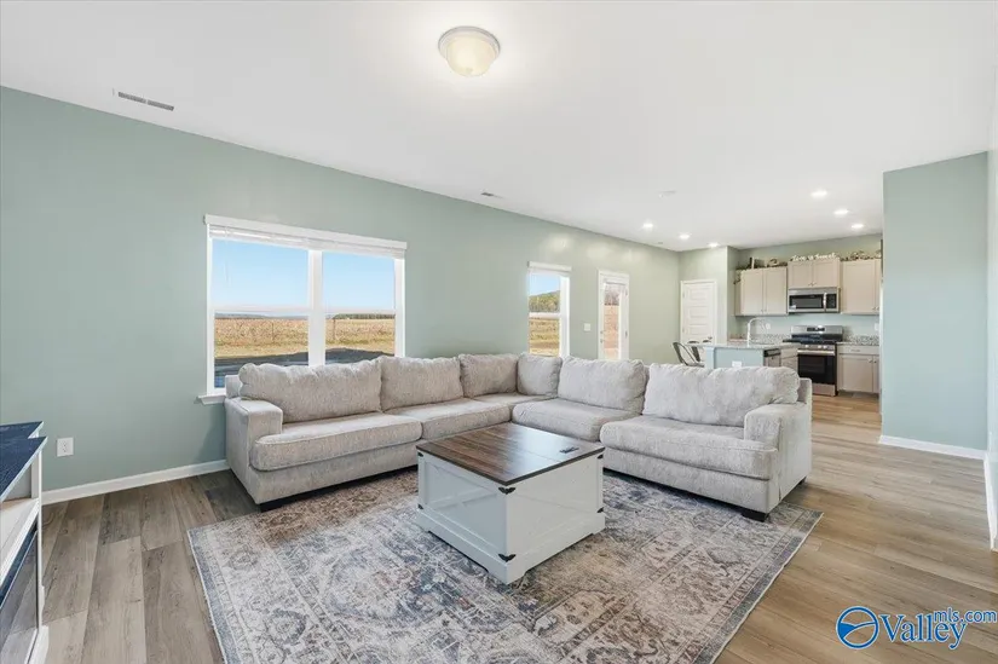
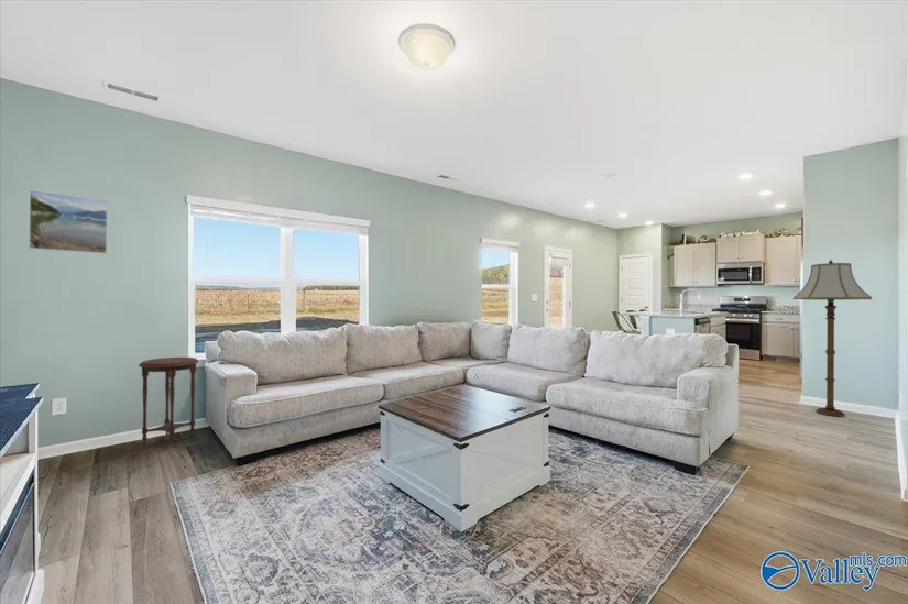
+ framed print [28,189,109,255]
+ floor lamp [792,259,873,417]
+ side table [138,356,200,448]
